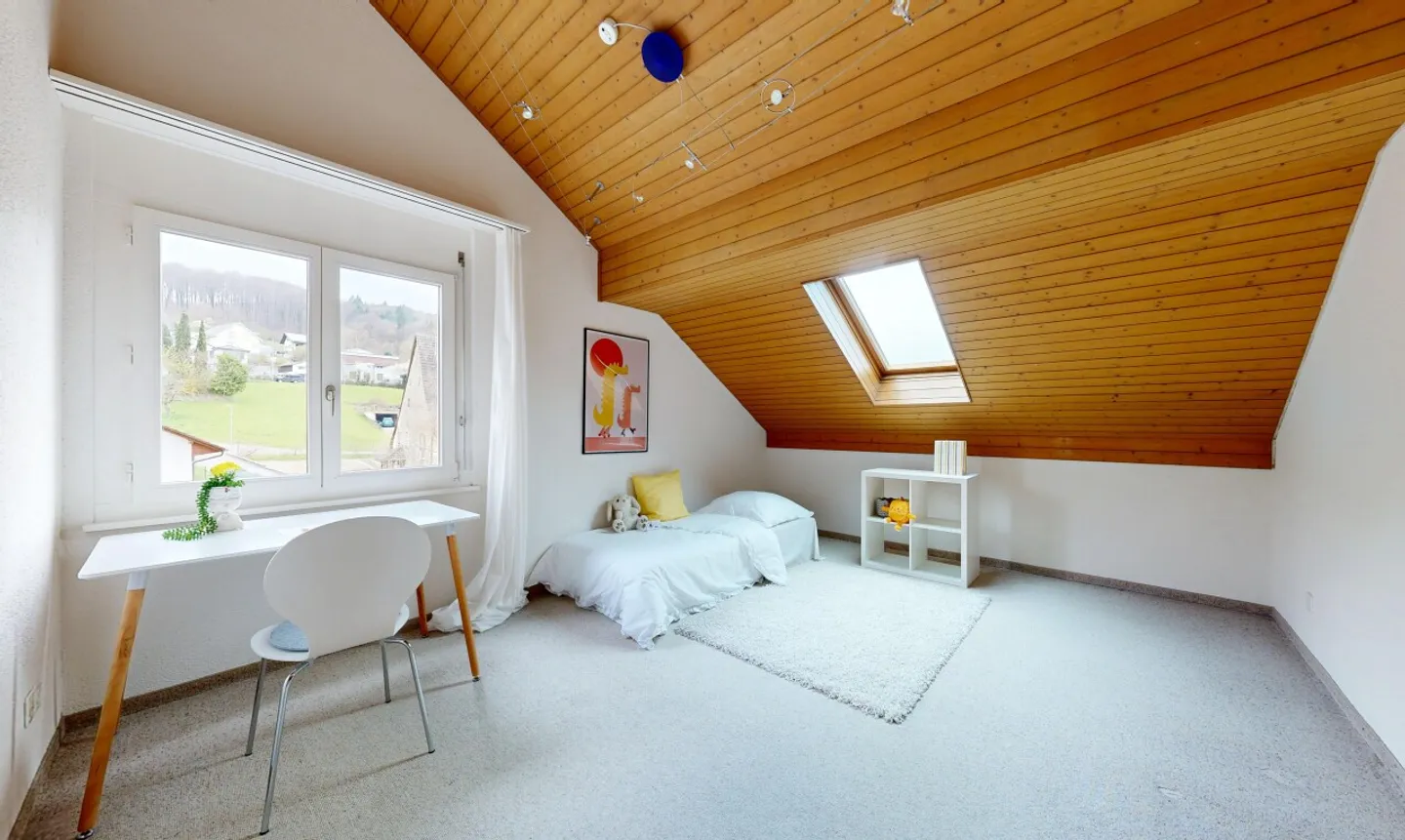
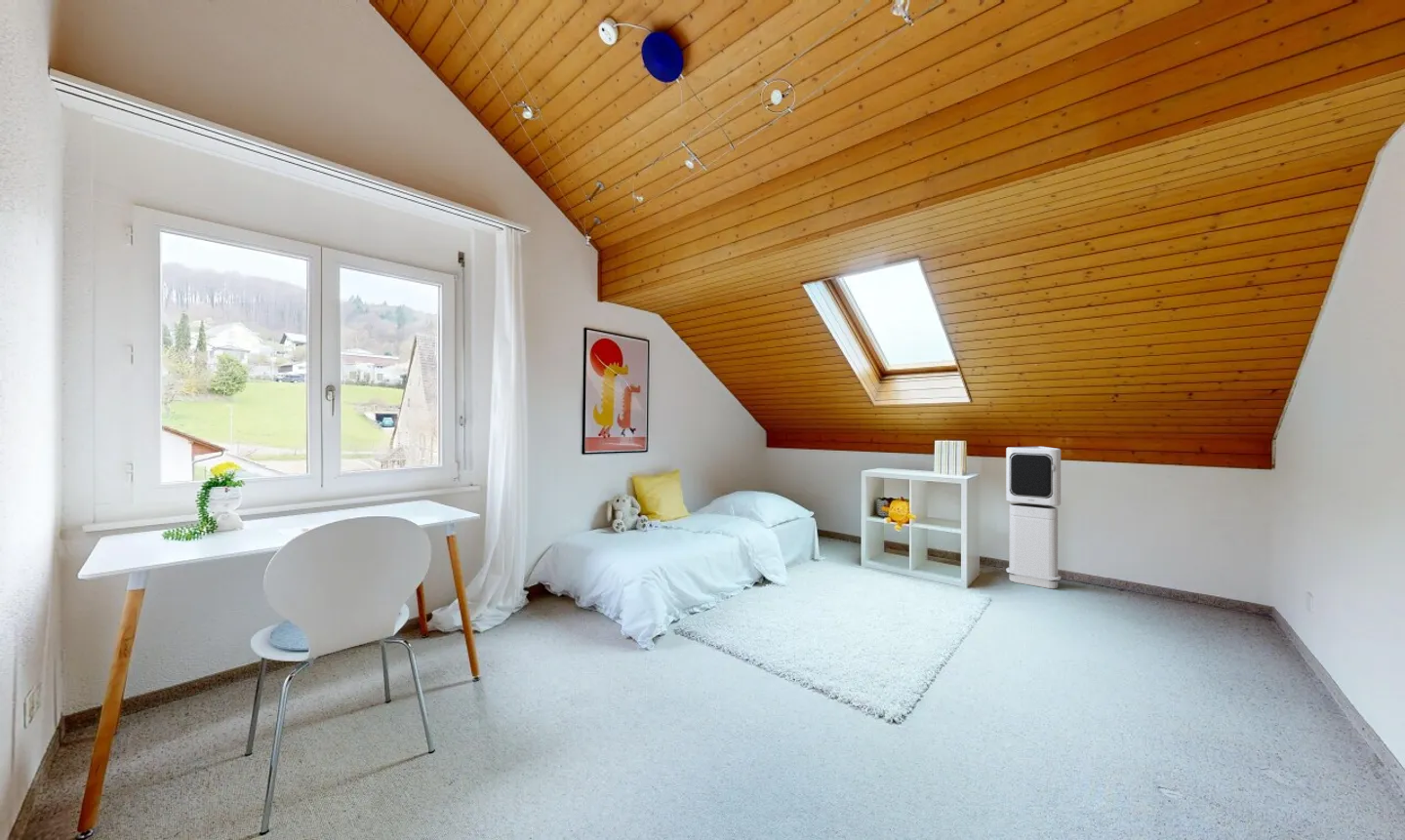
+ air purifier [1005,446,1062,589]
